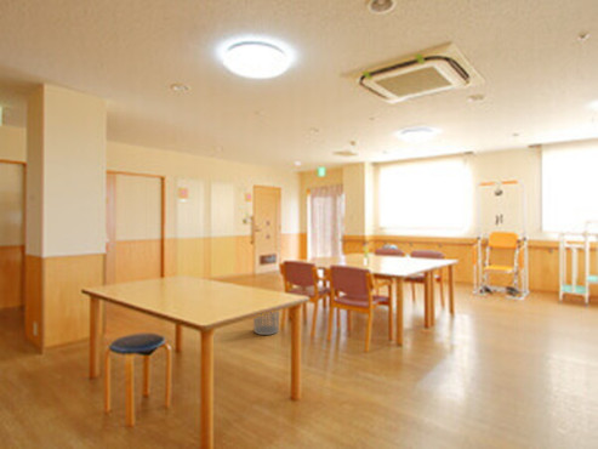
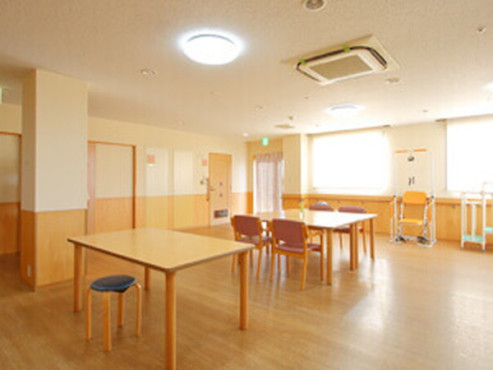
- waste bin [252,311,280,336]
